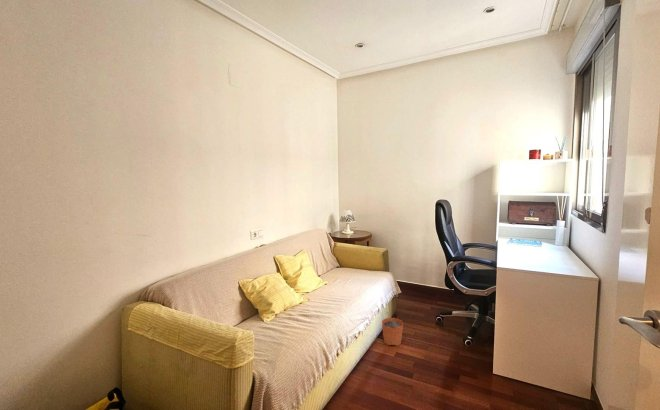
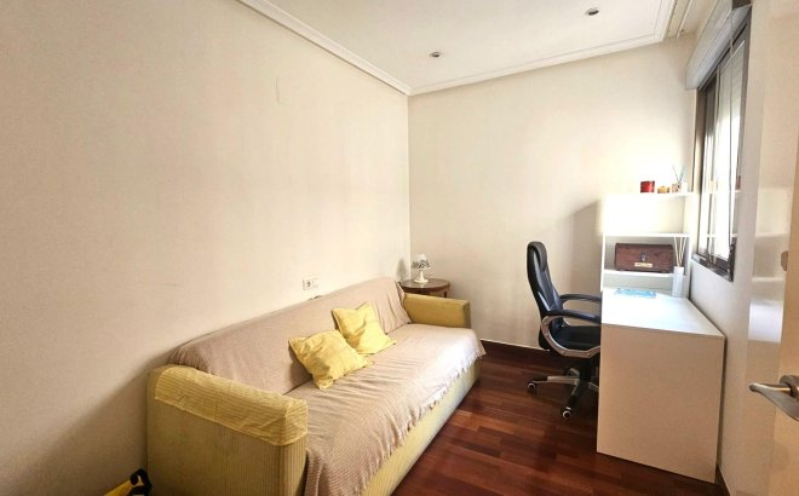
- plant pot [381,311,404,347]
